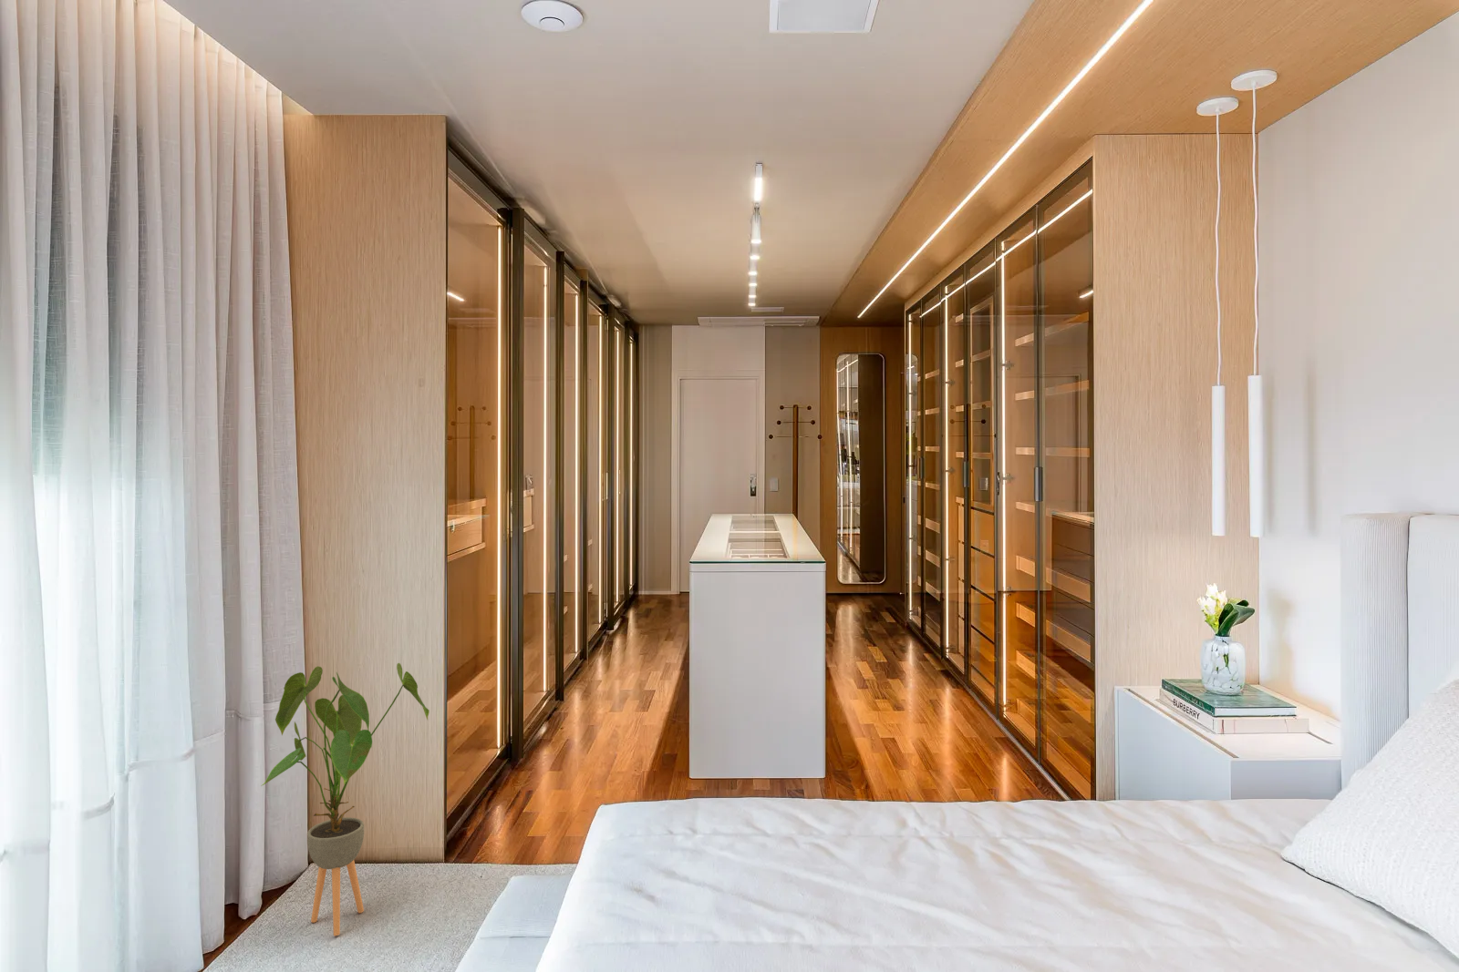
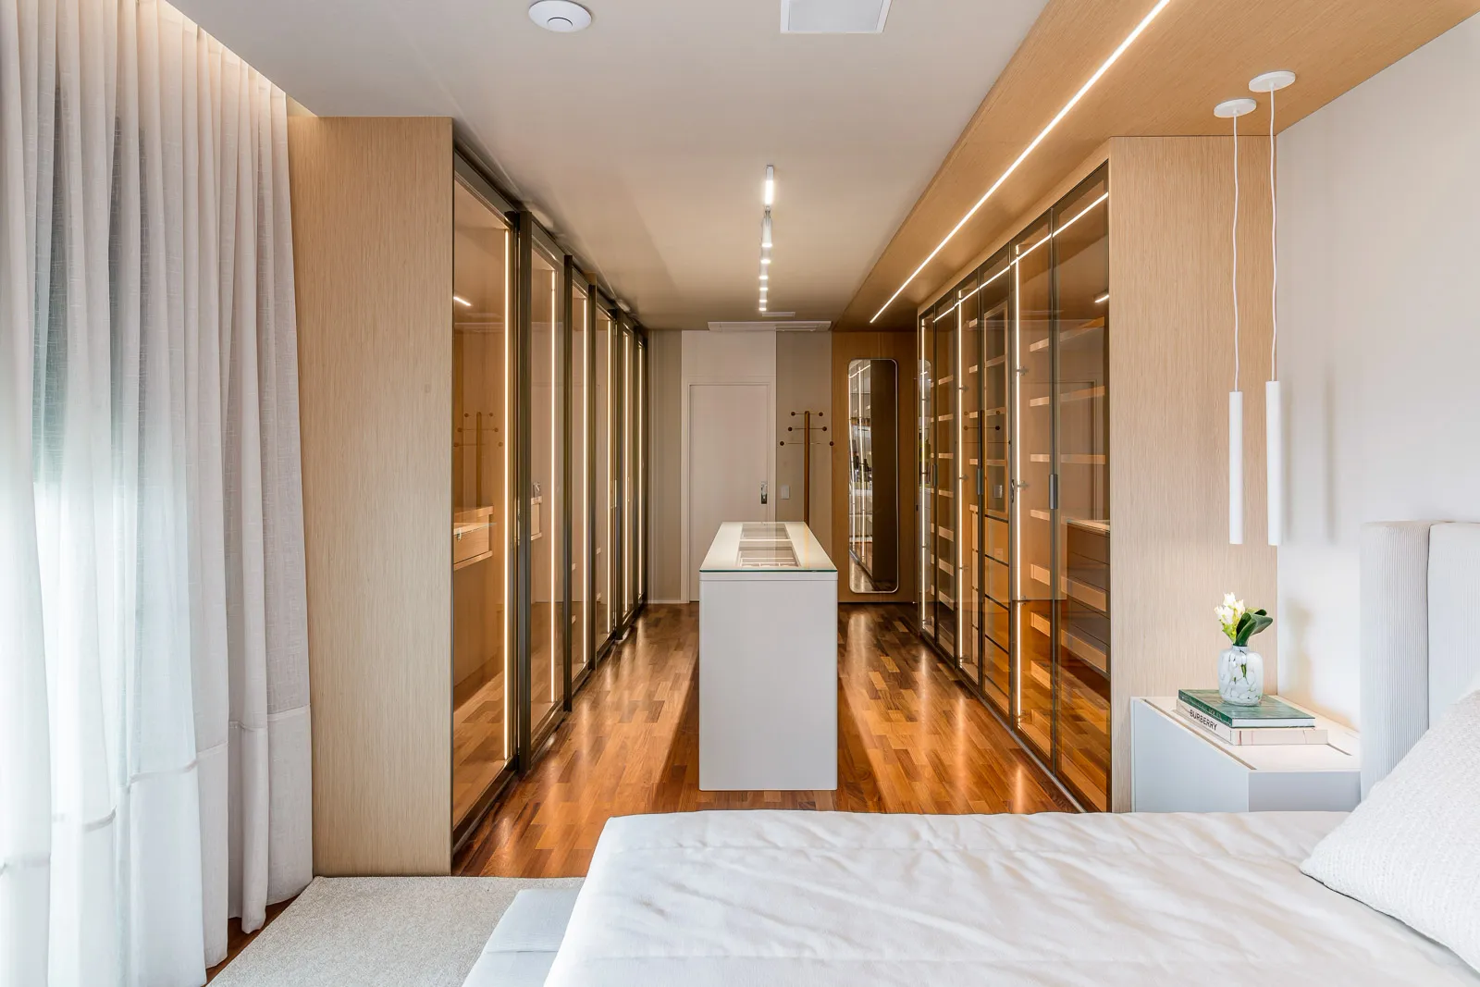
- house plant [259,662,430,936]
